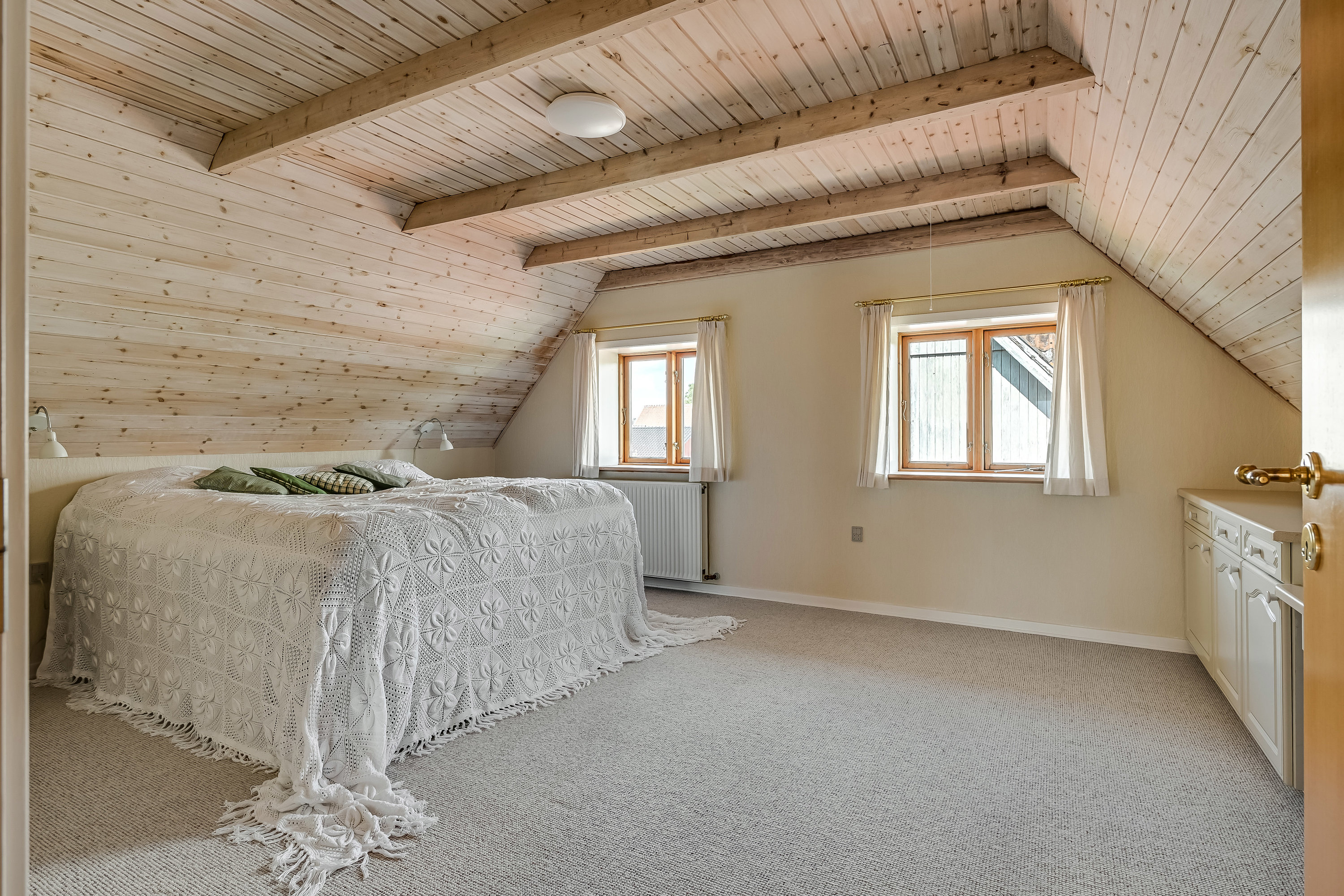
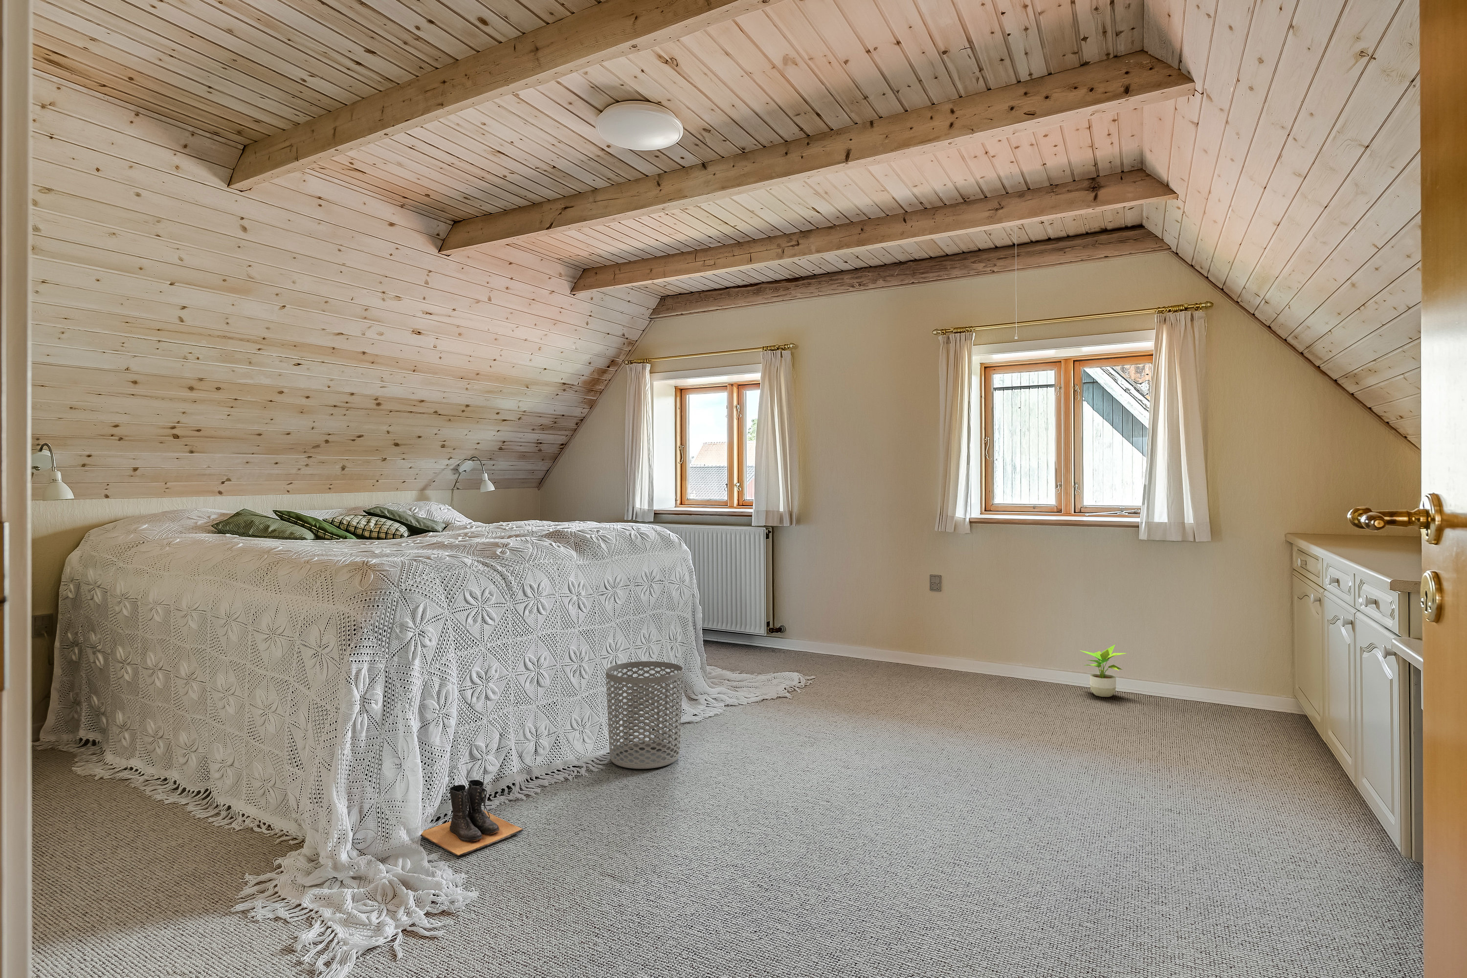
+ potted plant [1080,644,1126,697]
+ boots [419,779,523,857]
+ waste bin [606,660,683,770]
